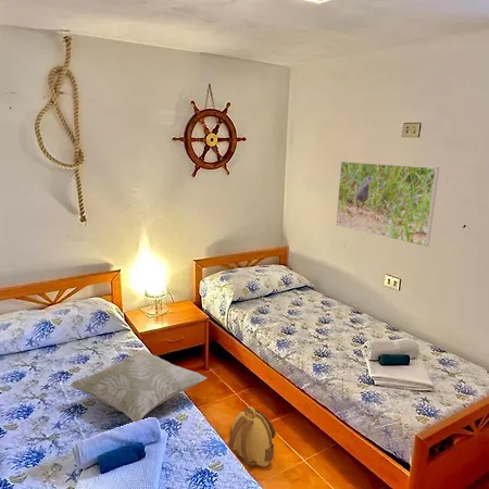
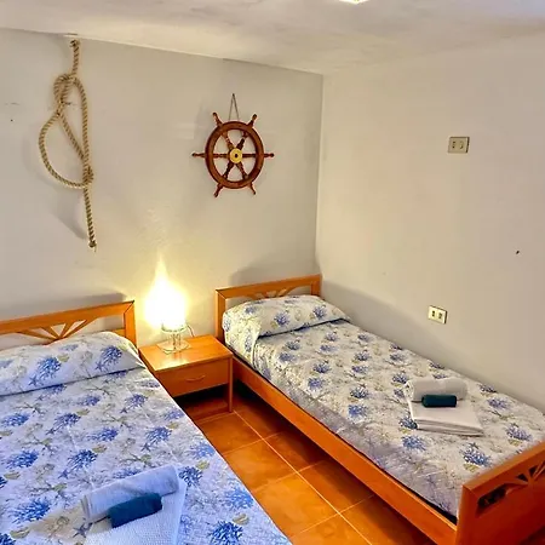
- backpack [227,405,277,467]
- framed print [335,161,440,248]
- decorative pillow [70,349,209,423]
